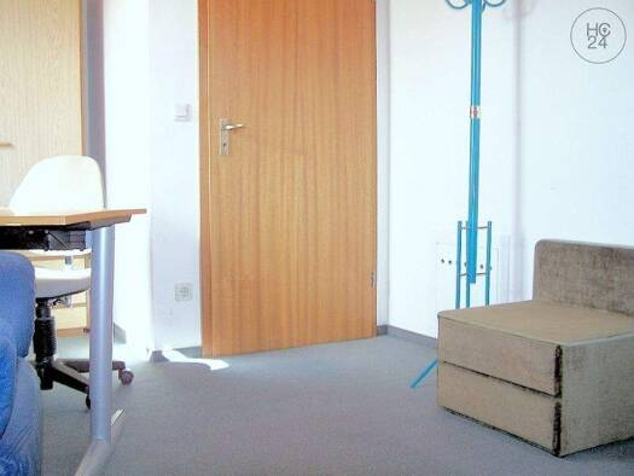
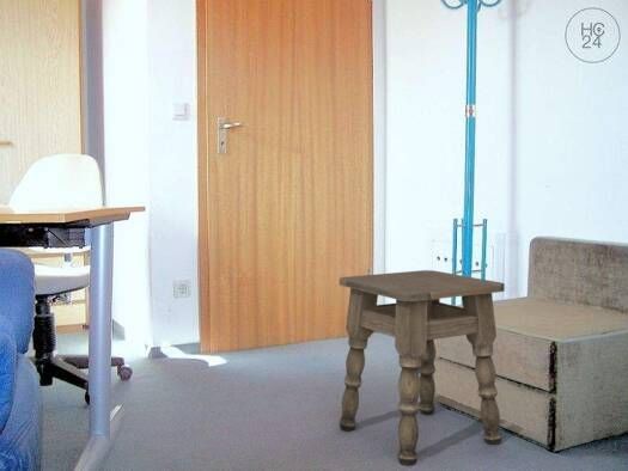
+ side table [339,269,506,467]
